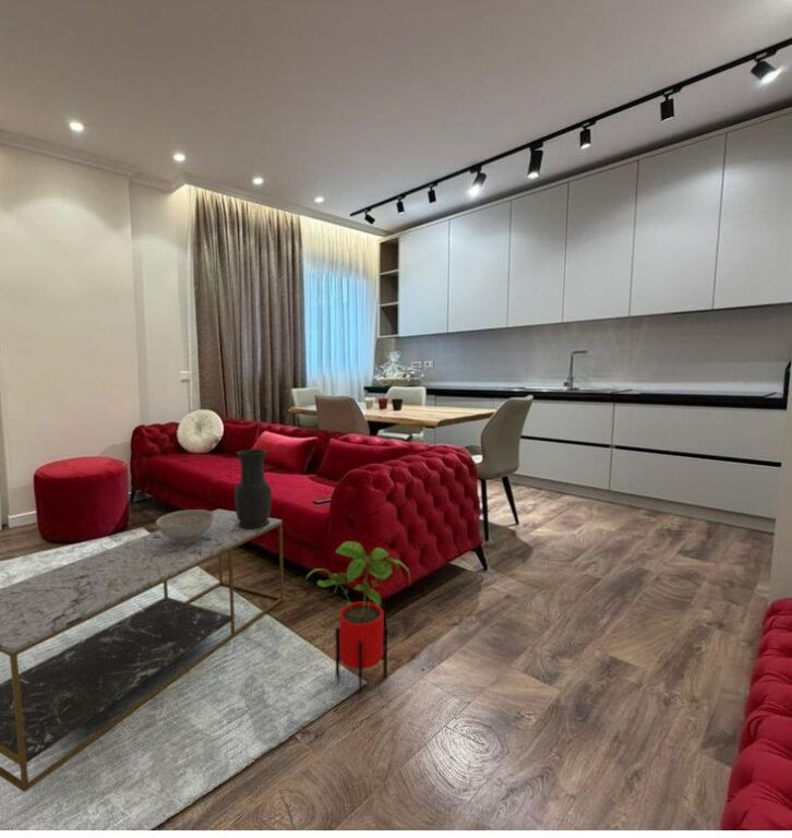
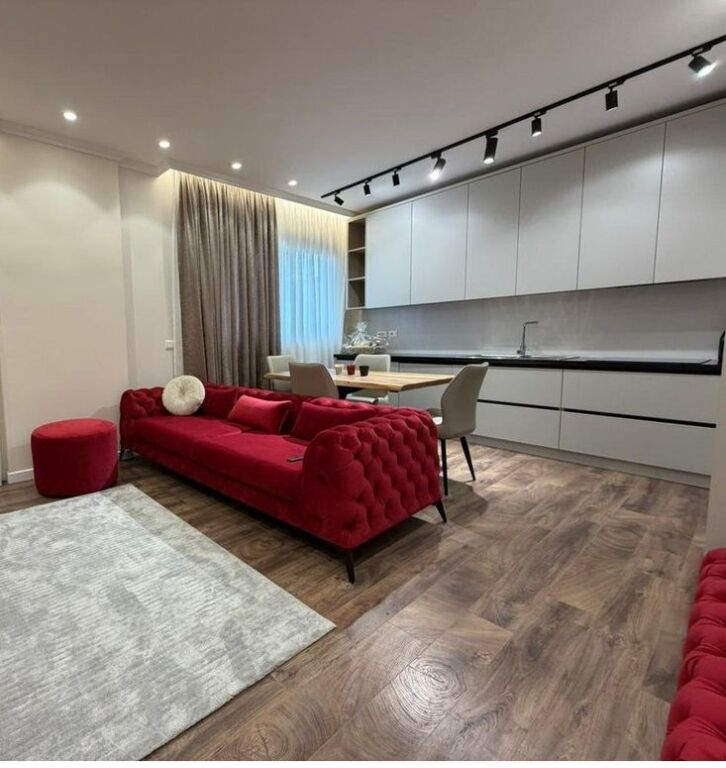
- decorative bowl [155,508,214,543]
- vase [233,448,273,530]
- coffee table [0,507,285,793]
- house plant [304,540,411,695]
